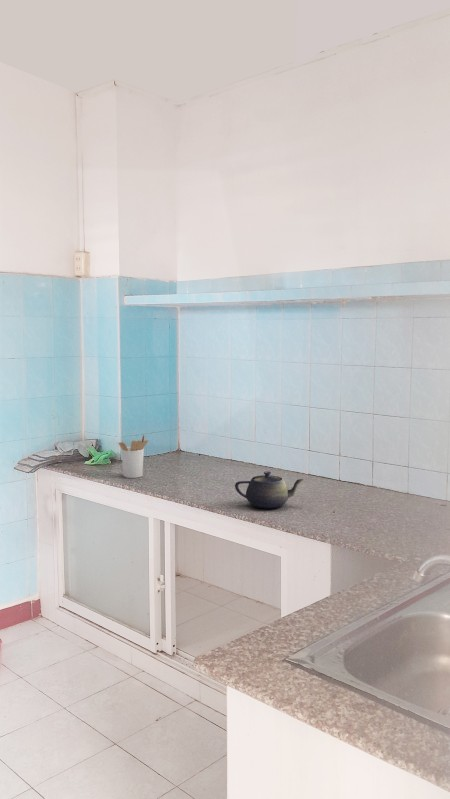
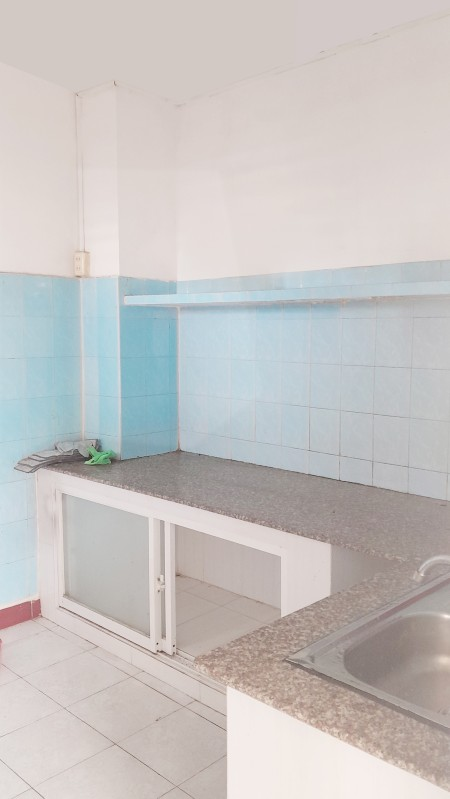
- teapot [234,471,305,509]
- utensil holder [117,434,149,479]
